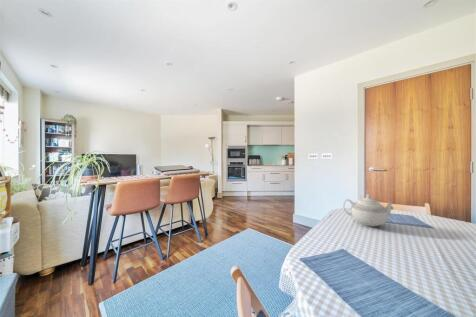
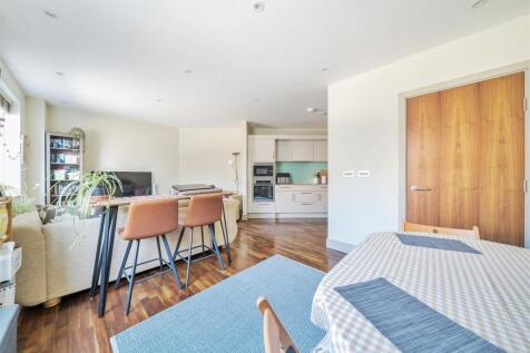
- teapot [342,193,394,228]
